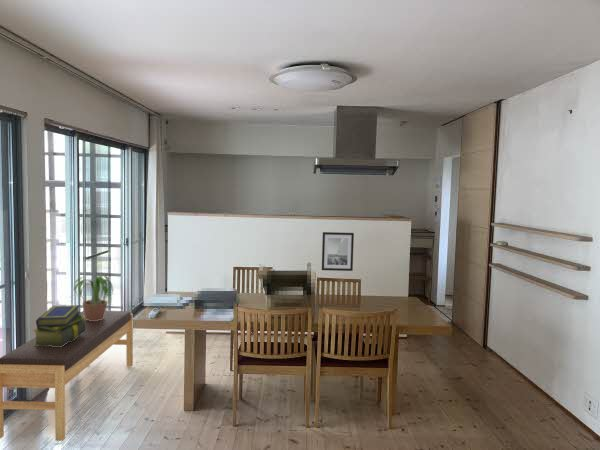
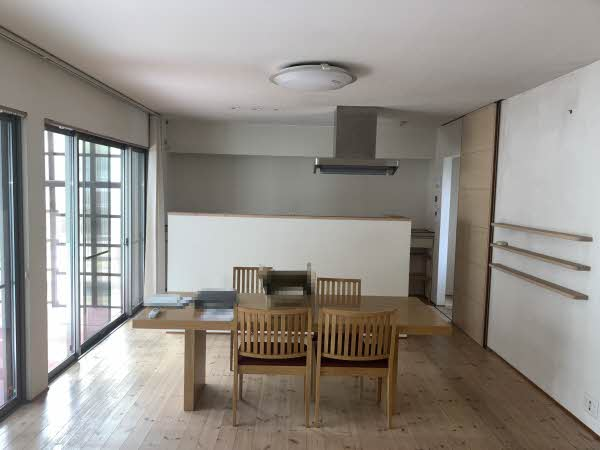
- potted plant [64,274,114,321]
- wall art [321,231,355,272]
- stack of books [32,304,86,347]
- bench [0,310,134,442]
